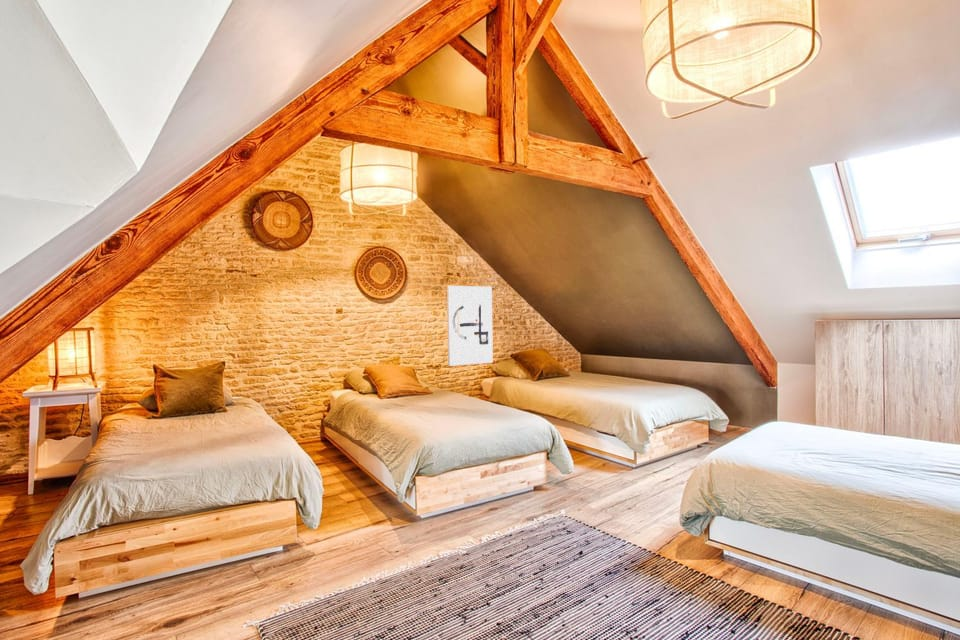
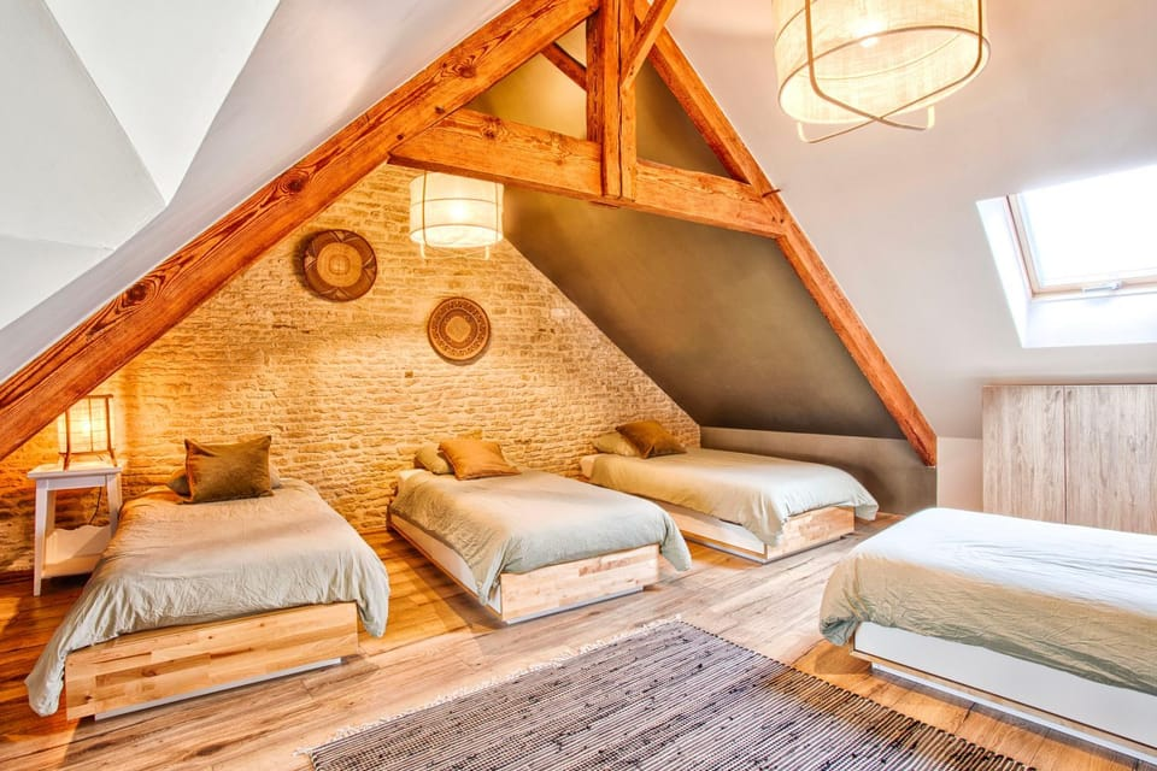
- wall art [446,285,494,367]
